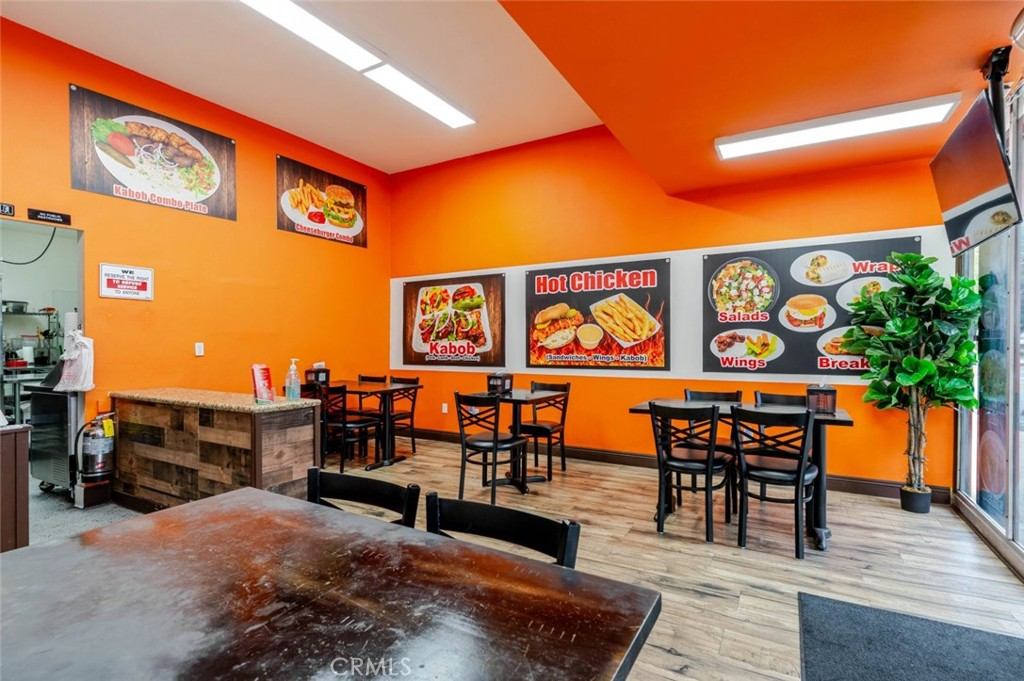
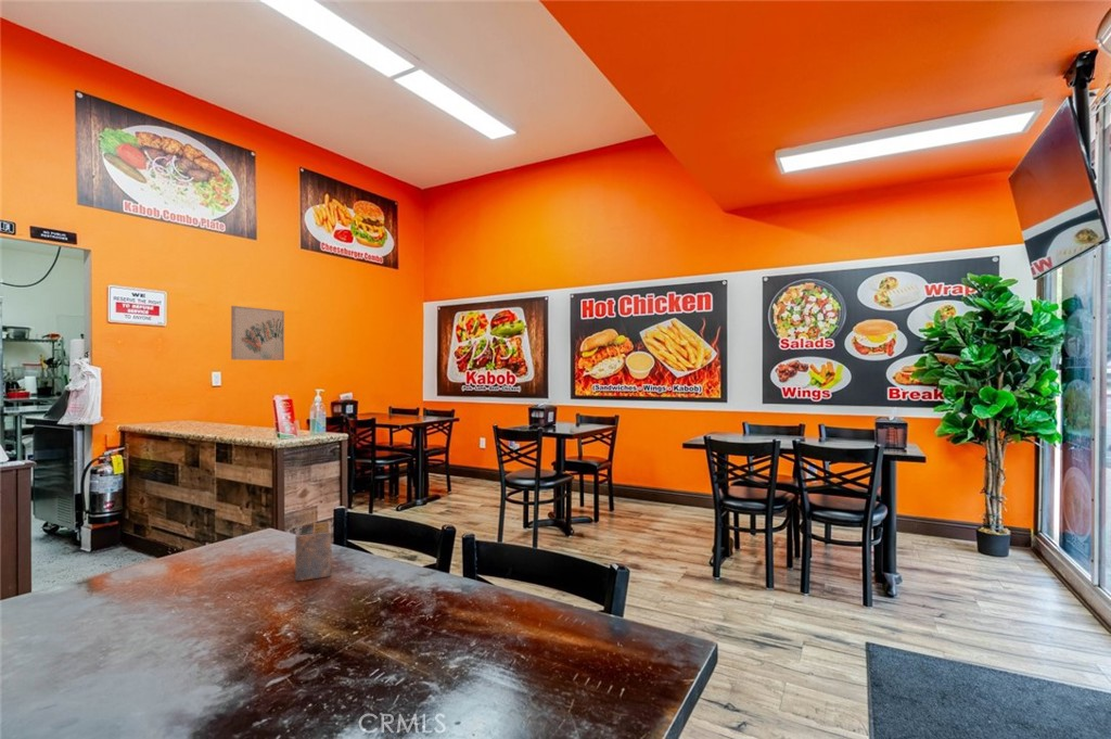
+ wall art [230,305,285,361]
+ napkin holder [294,508,332,583]
